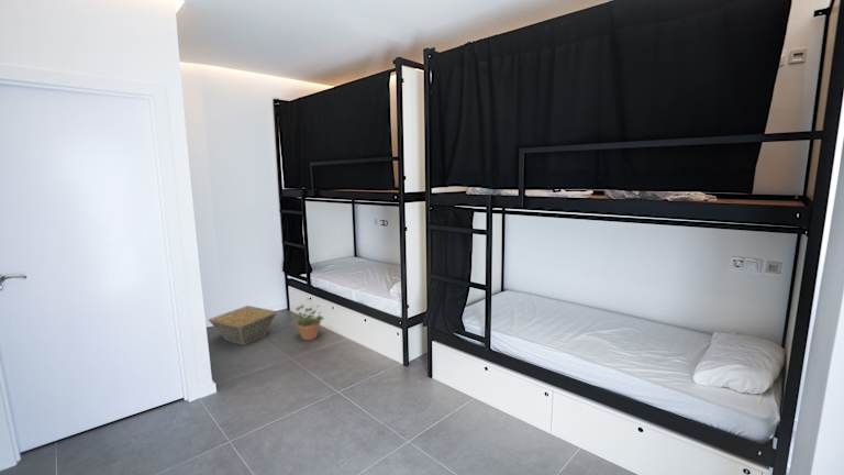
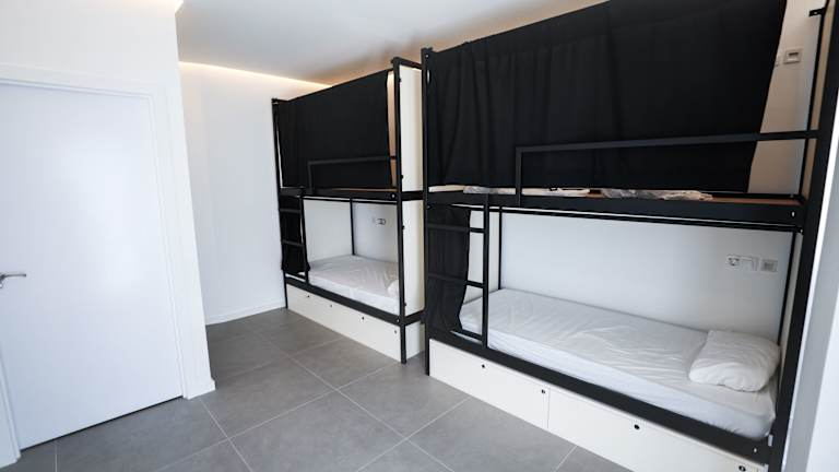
- basket [207,305,278,346]
- potted plant [292,303,325,341]
